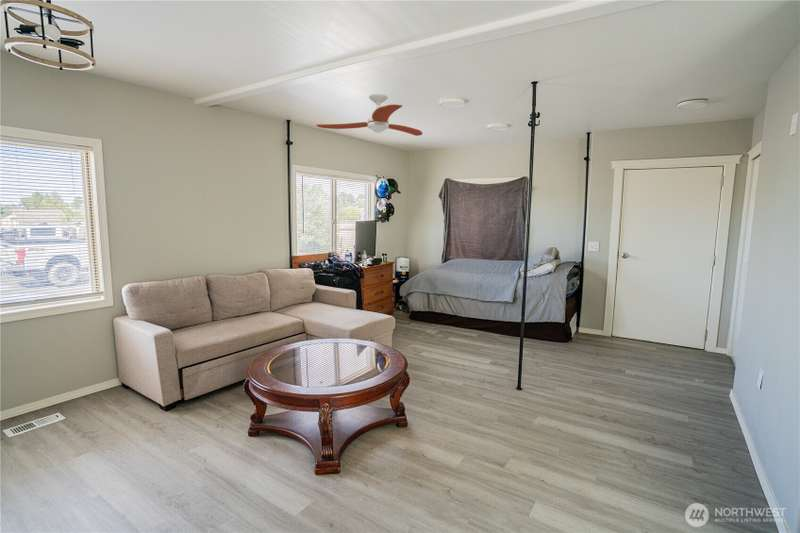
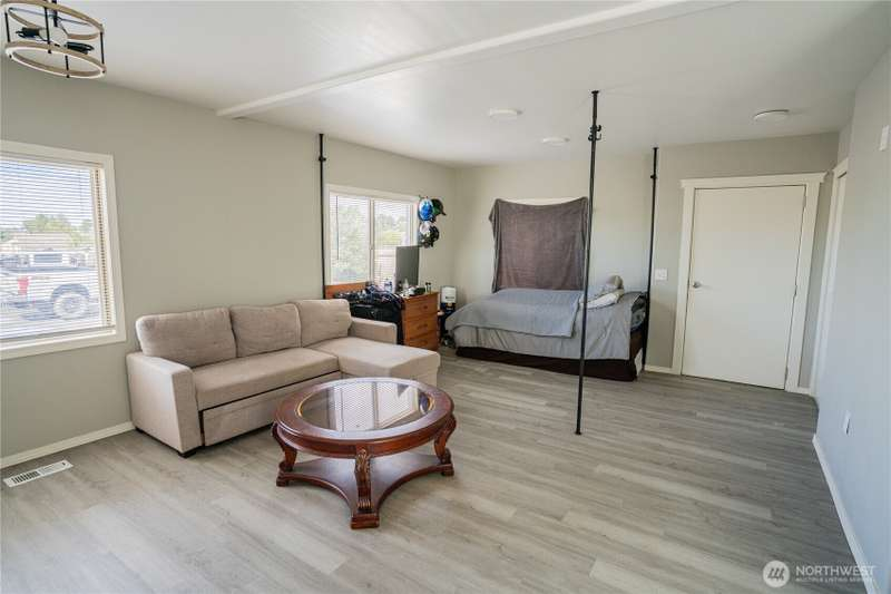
- ceiling fan [315,93,423,137]
